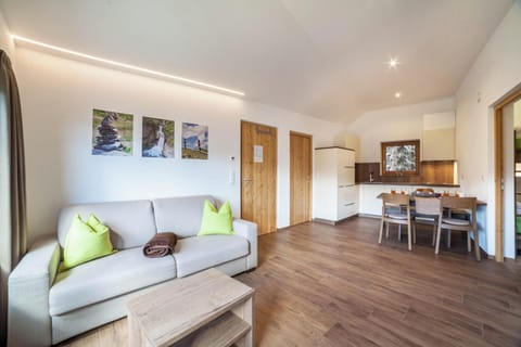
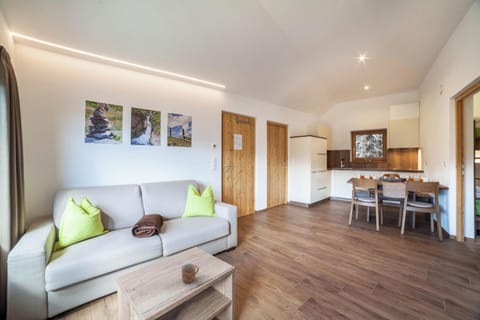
+ mug [180,263,200,284]
